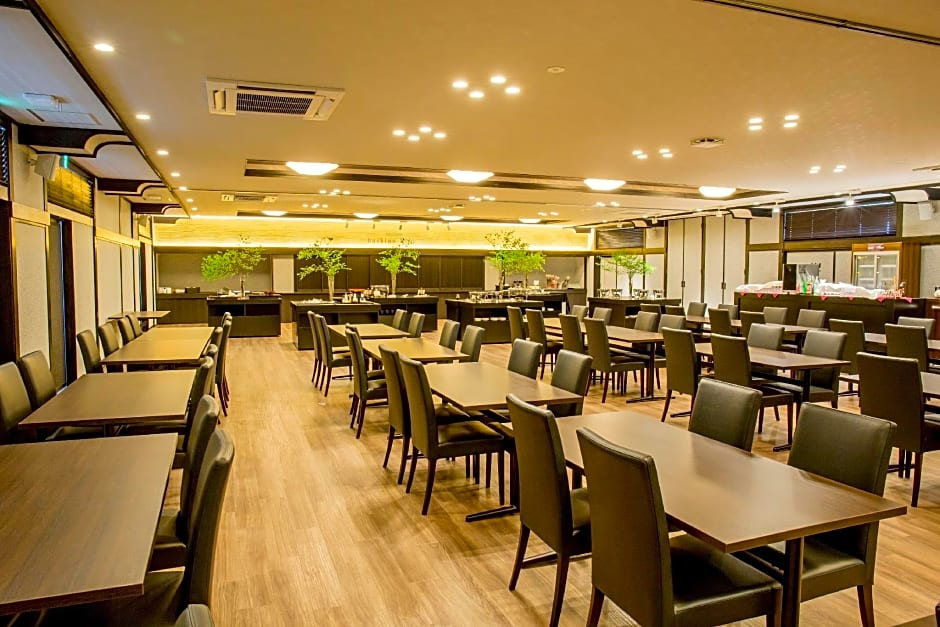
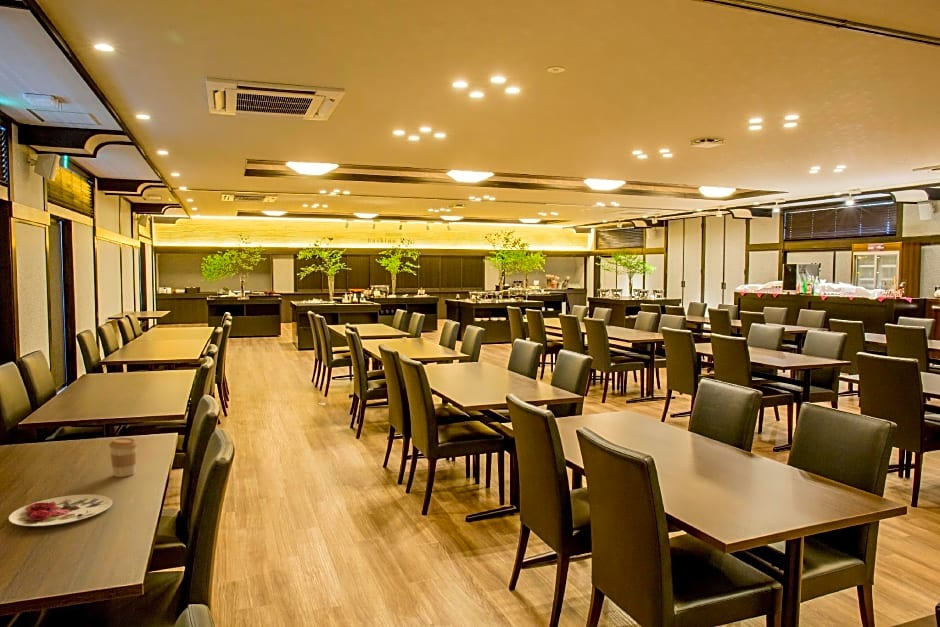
+ coffee cup [108,437,139,478]
+ plate [8,494,113,527]
